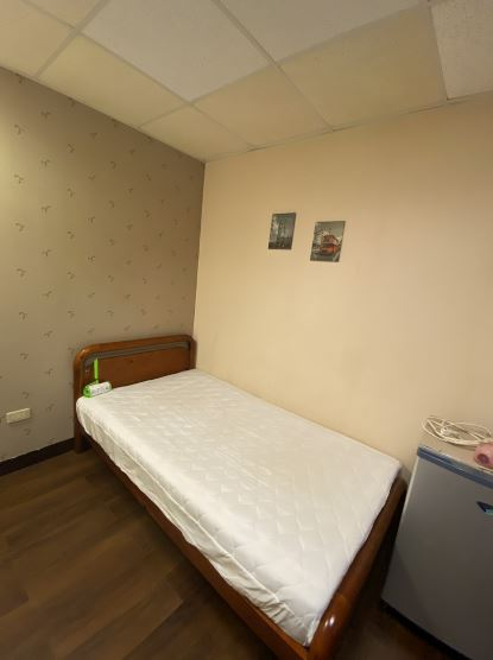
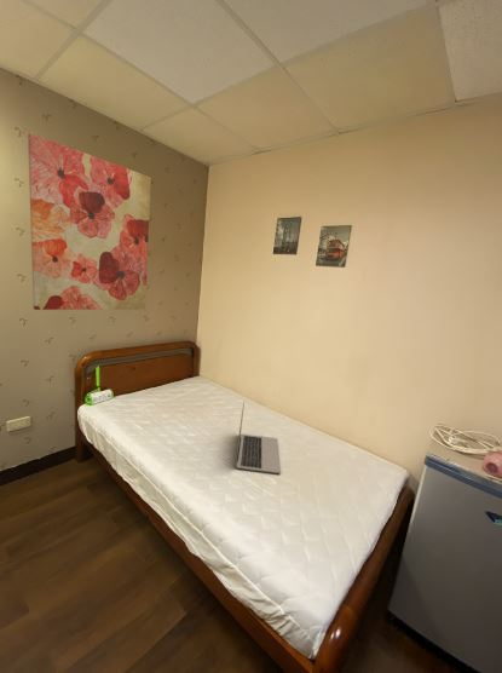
+ wall art [27,132,152,311]
+ laptop [235,401,282,474]
